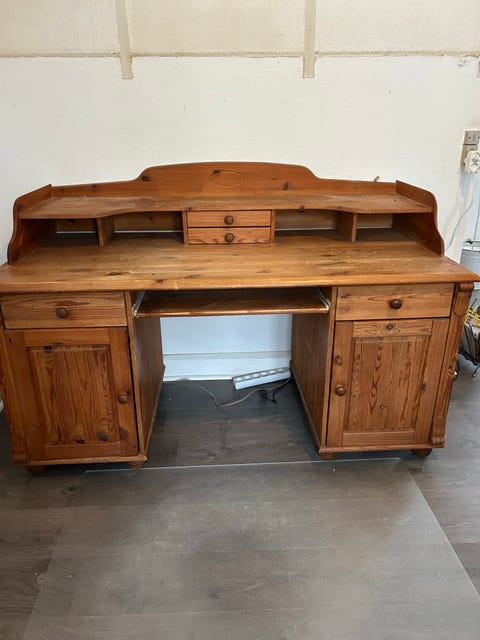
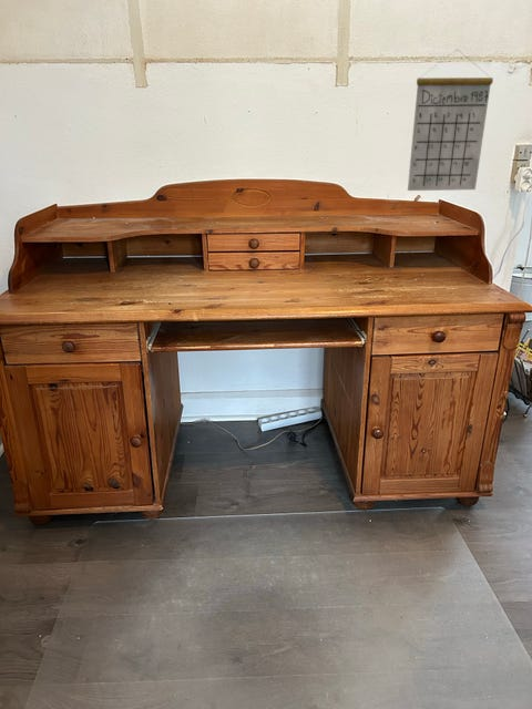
+ calendar [407,48,494,192]
